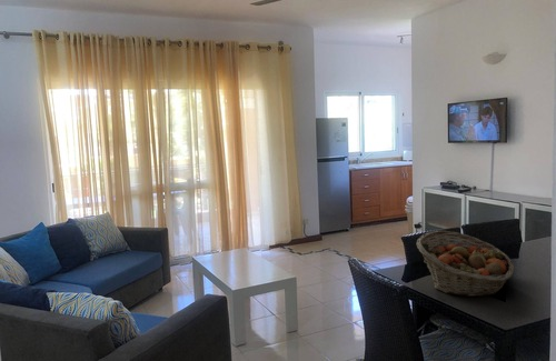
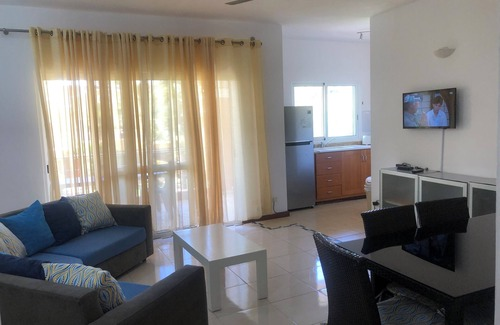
- fruit basket [416,230,516,298]
